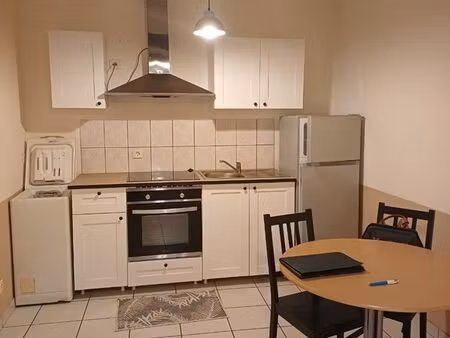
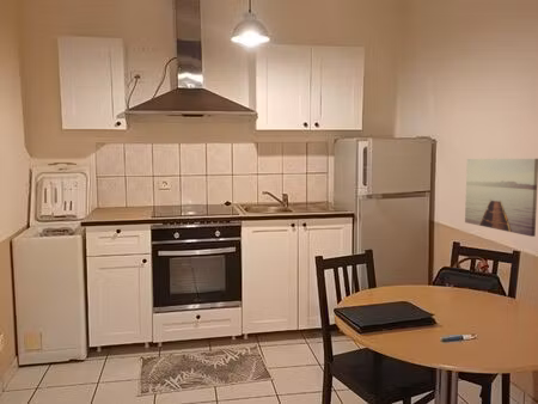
+ wall art [464,158,538,238]
